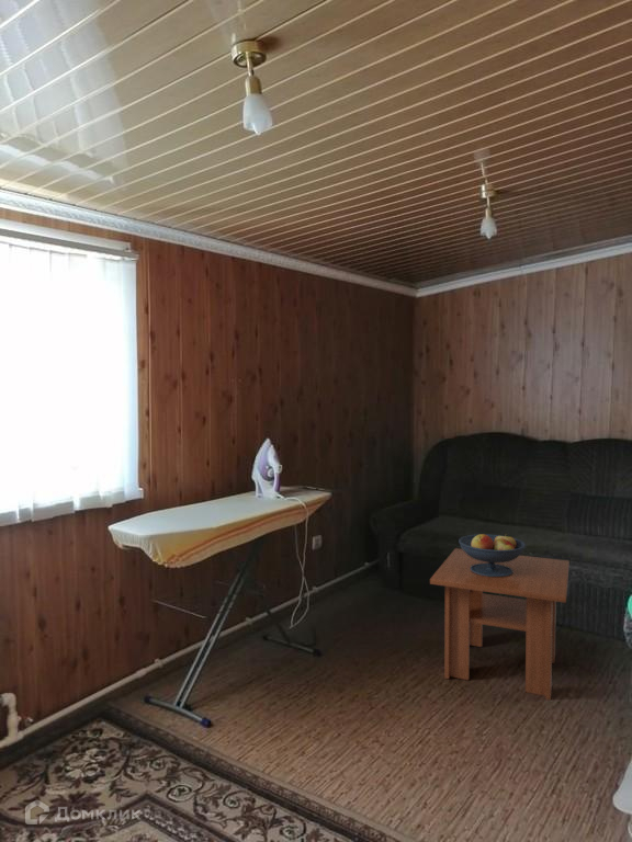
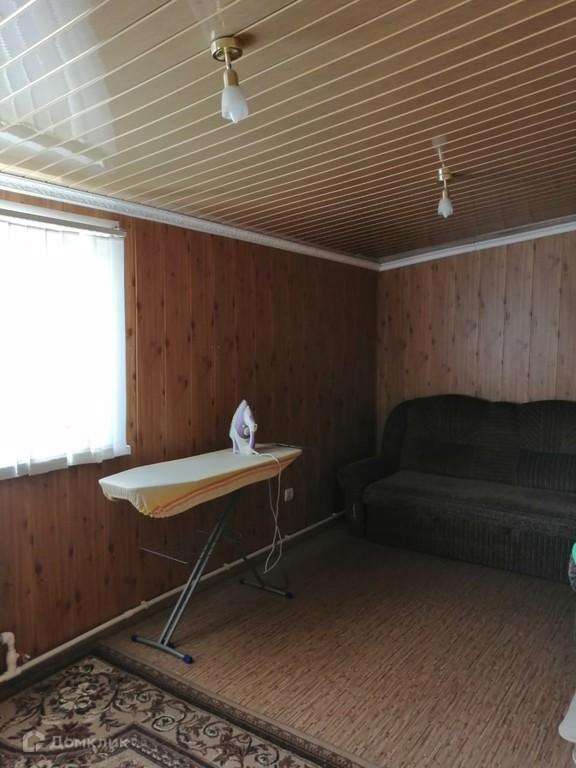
- coffee table [429,547,571,702]
- fruit bowl [458,533,527,577]
